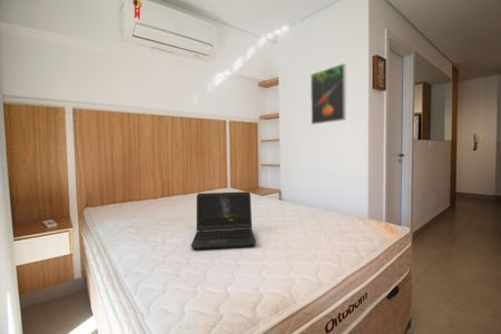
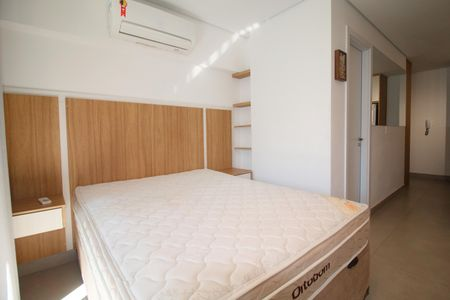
- laptop computer [190,190,257,250]
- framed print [310,62,347,126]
